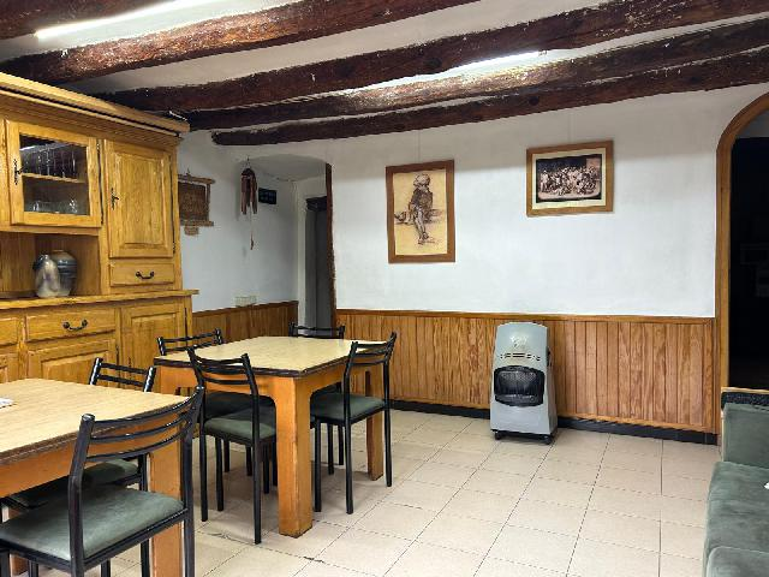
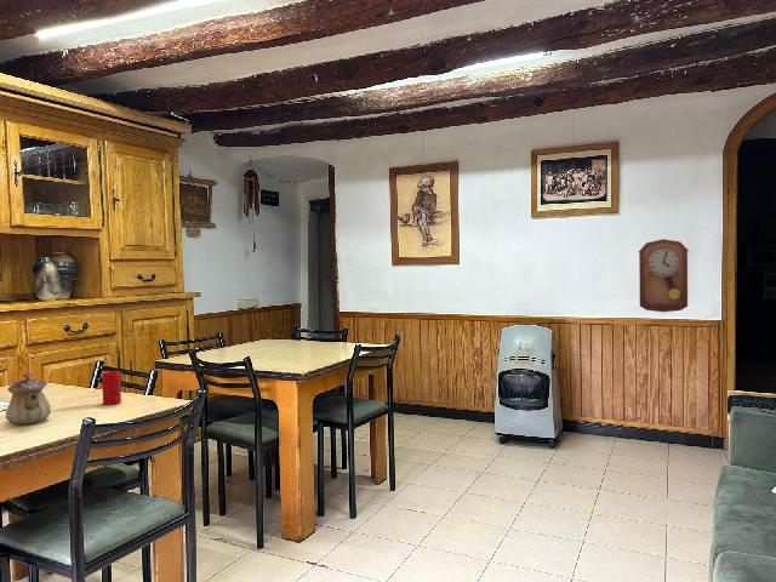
+ cup [101,370,122,406]
+ pendulum clock [638,238,690,313]
+ teapot [5,372,52,426]
